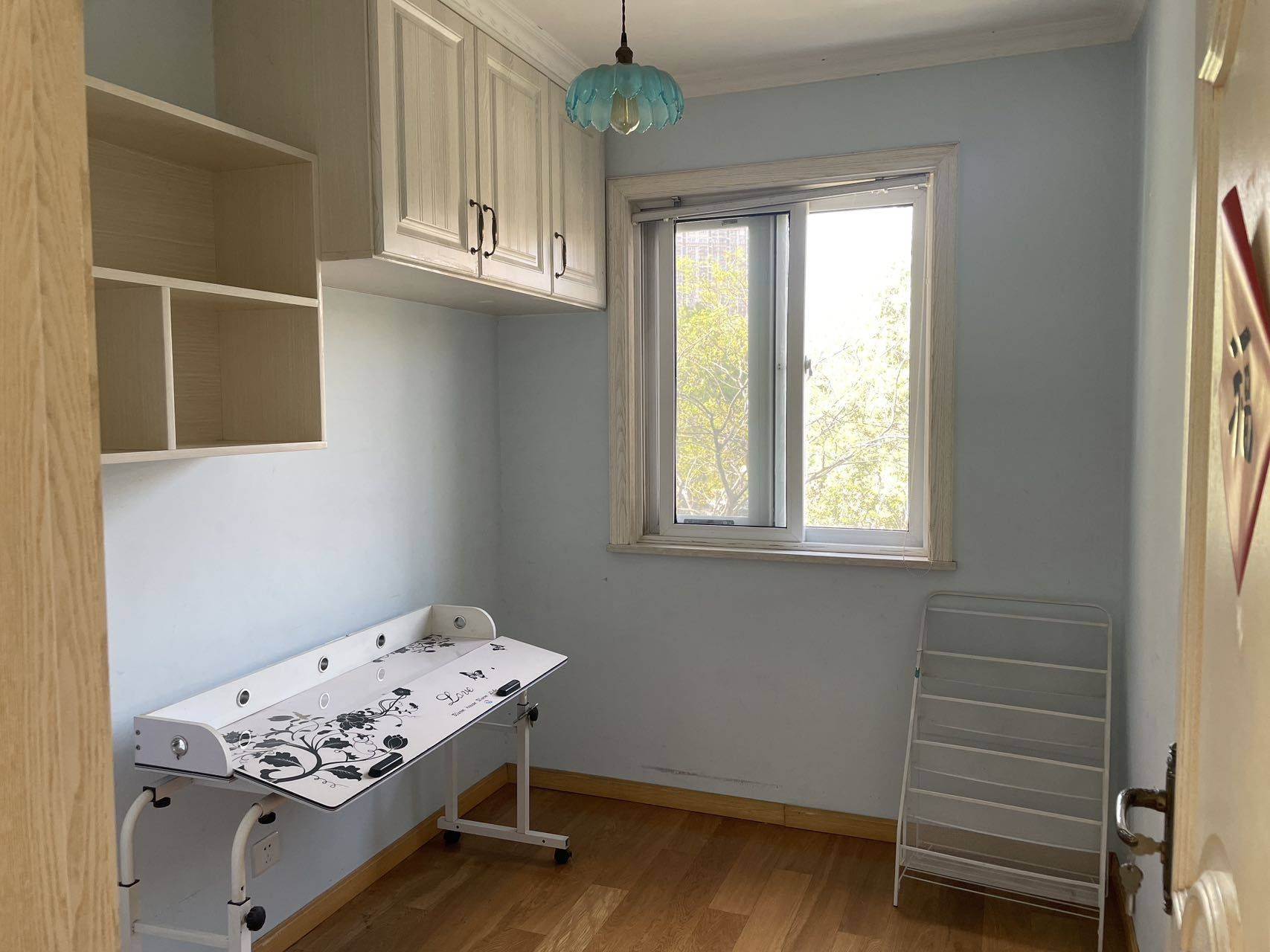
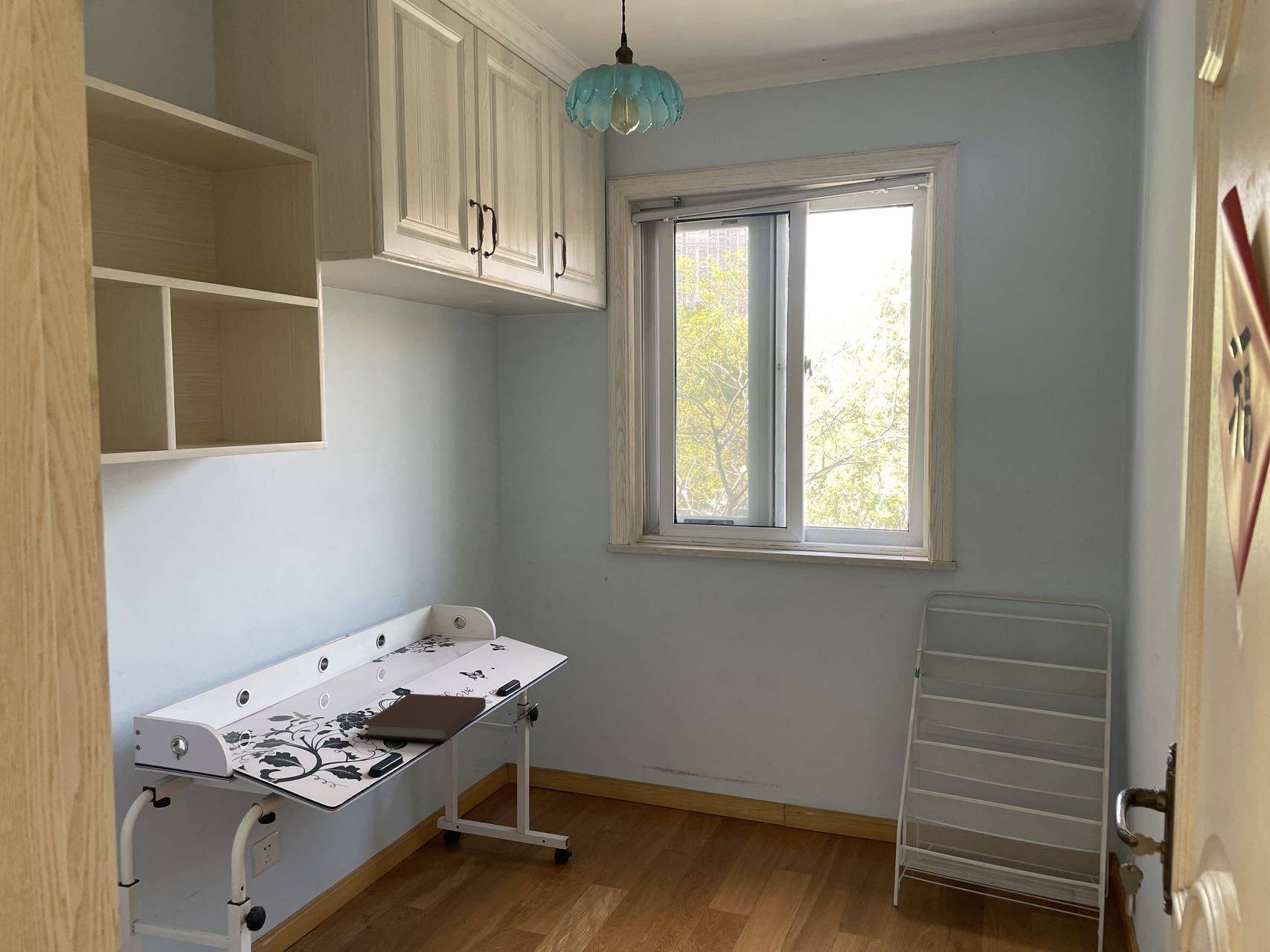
+ notebook [361,693,487,743]
